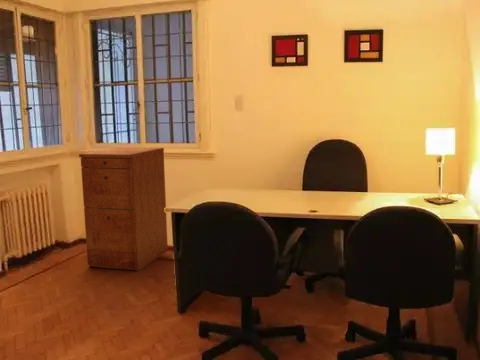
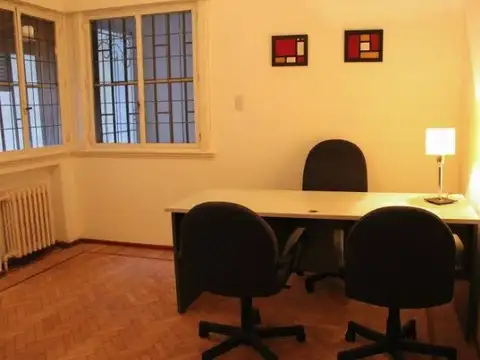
- filing cabinet [78,146,169,272]
